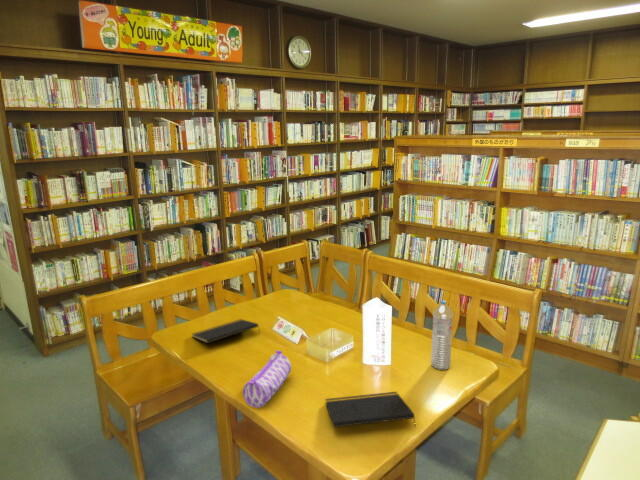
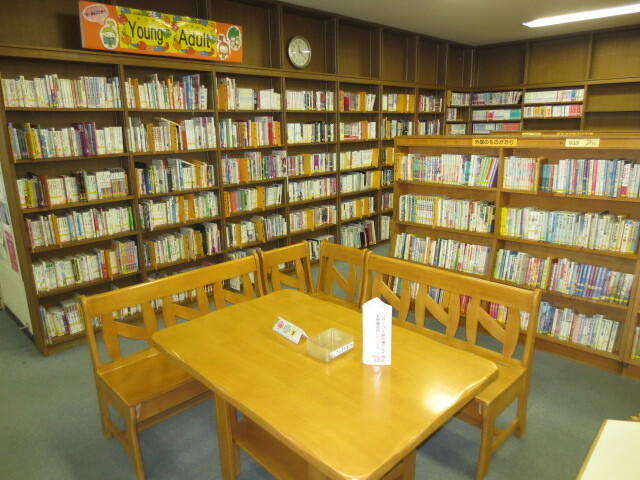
- pencil case [242,350,292,409]
- notepad [191,318,261,344]
- notepad [324,391,417,428]
- water bottle [430,299,454,371]
